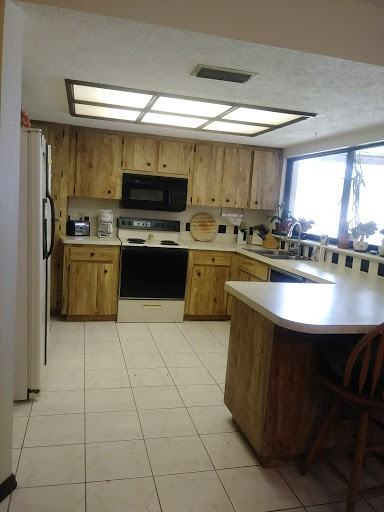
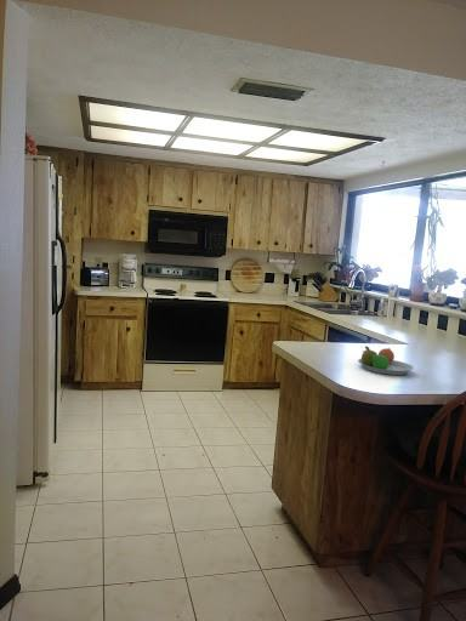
+ fruit bowl [357,346,415,376]
